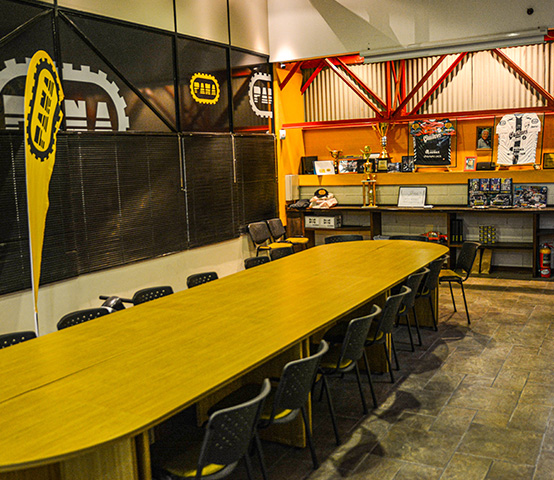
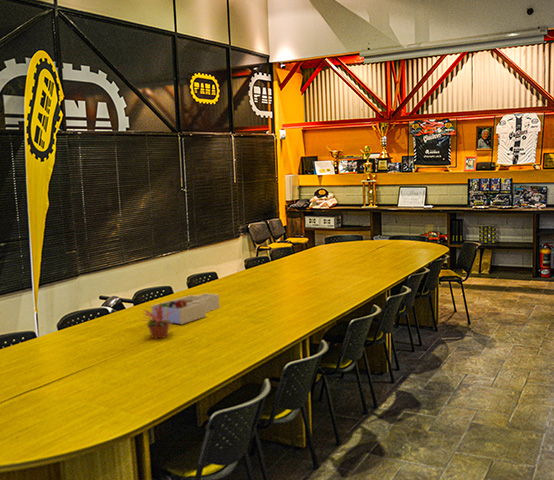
+ potted plant [141,302,175,339]
+ desk organizer [150,292,221,325]
